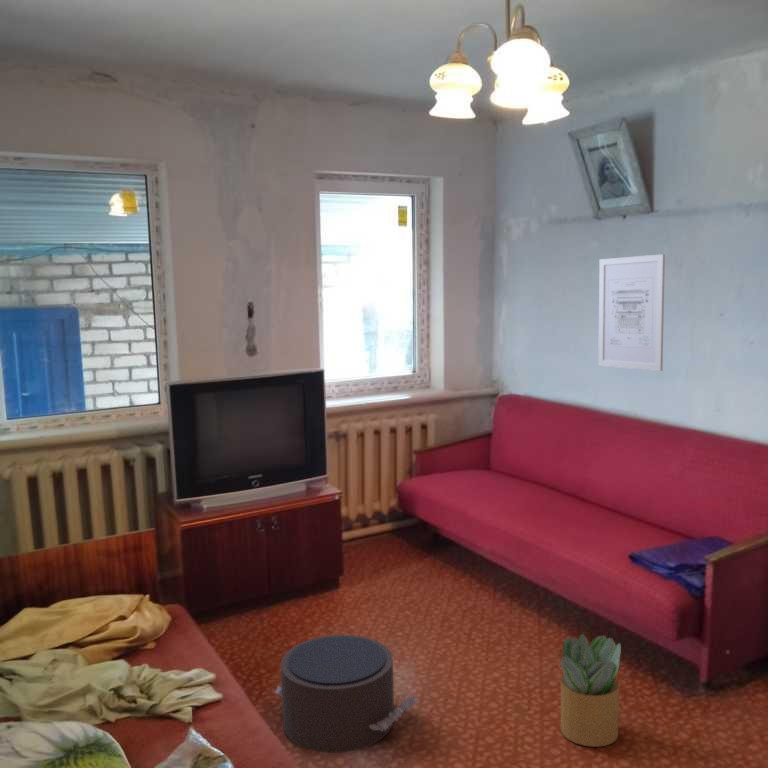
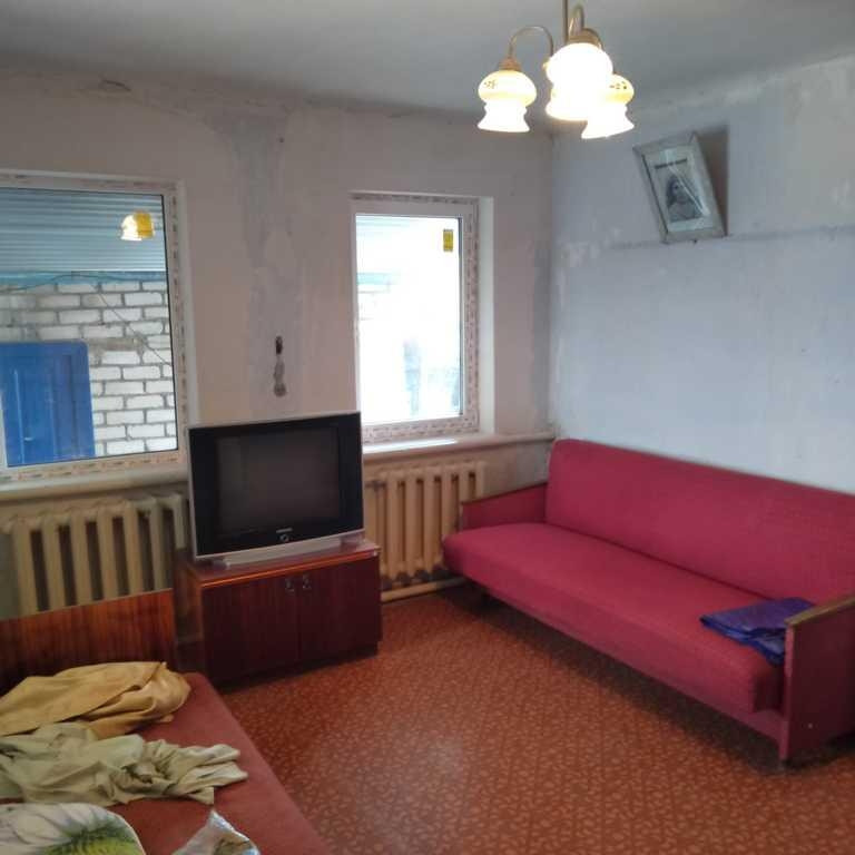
- wall art [597,253,666,372]
- potted plant [549,633,622,748]
- pouf [273,634,420,754]
